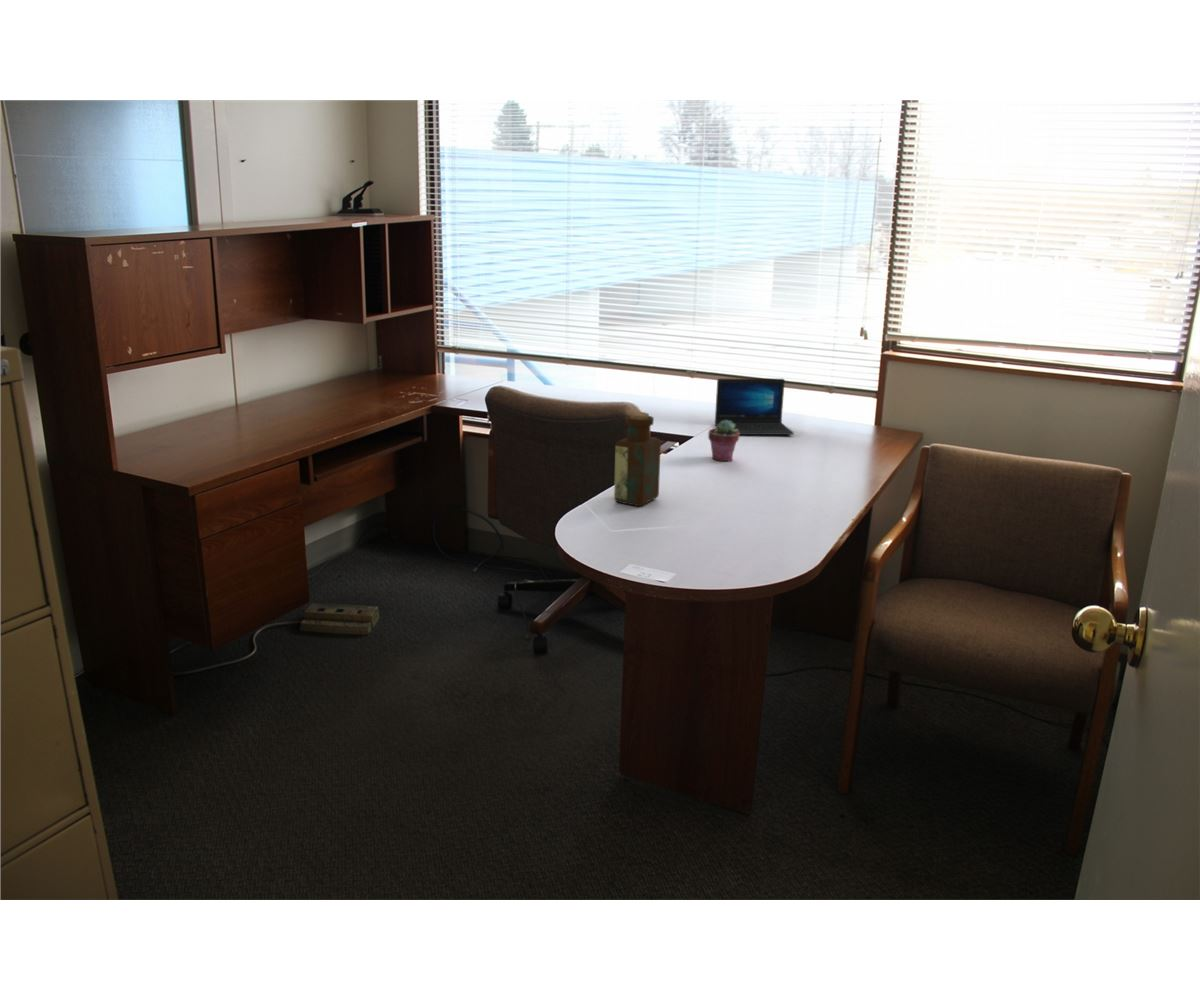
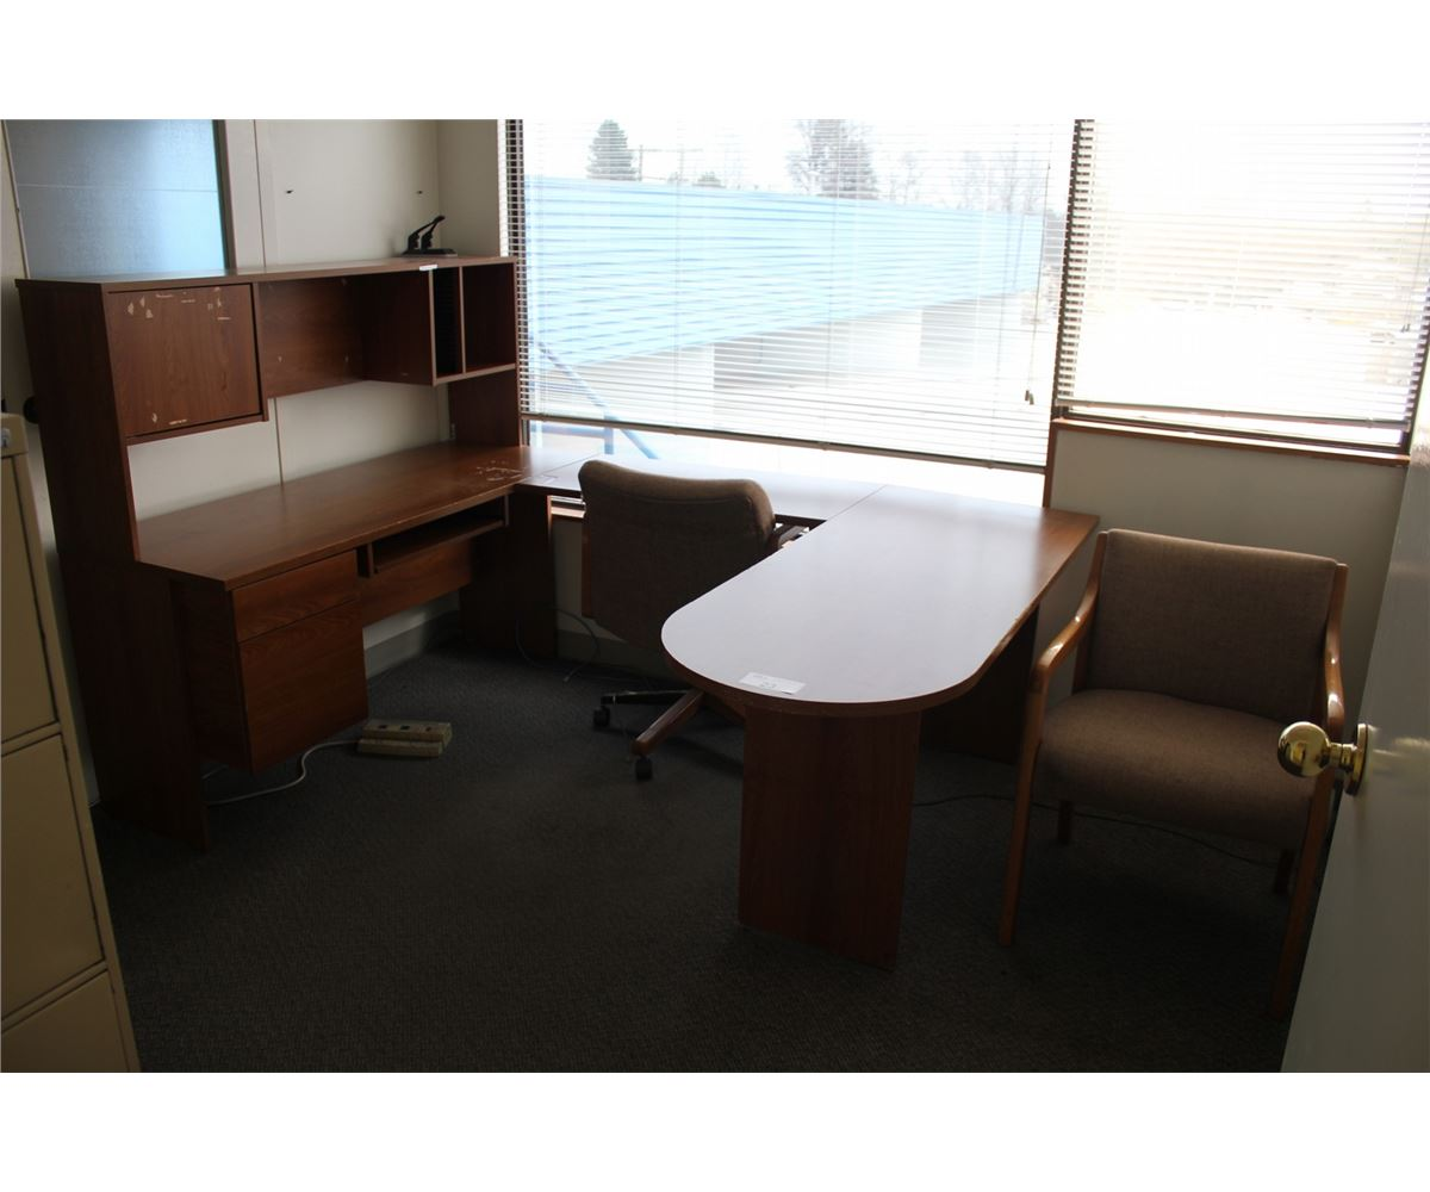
- bottle [613,411,662,507]
- potted succulent [707,420,740,463]
- laptop [714,378,795,436]
